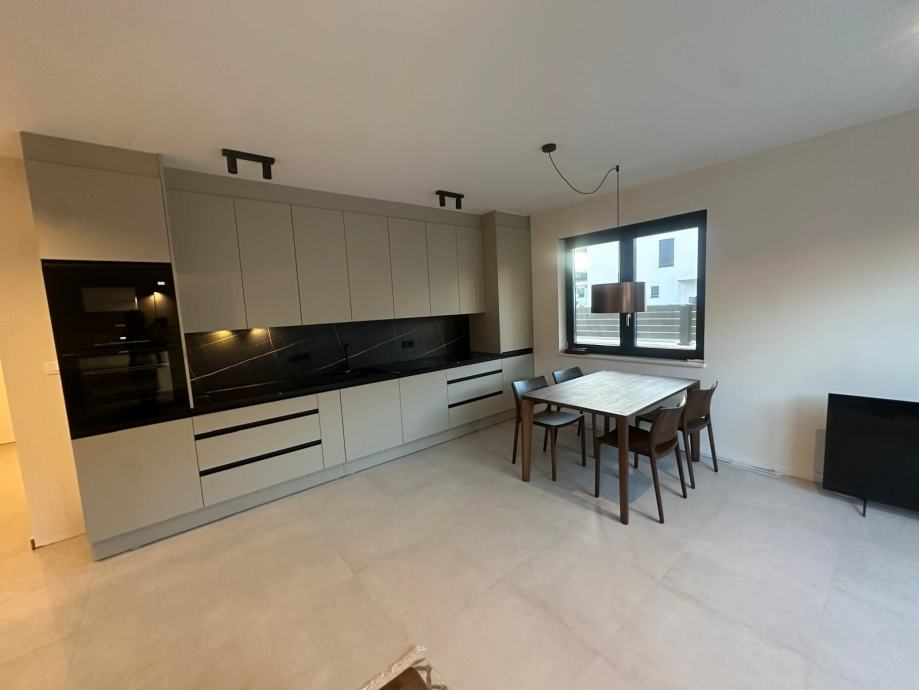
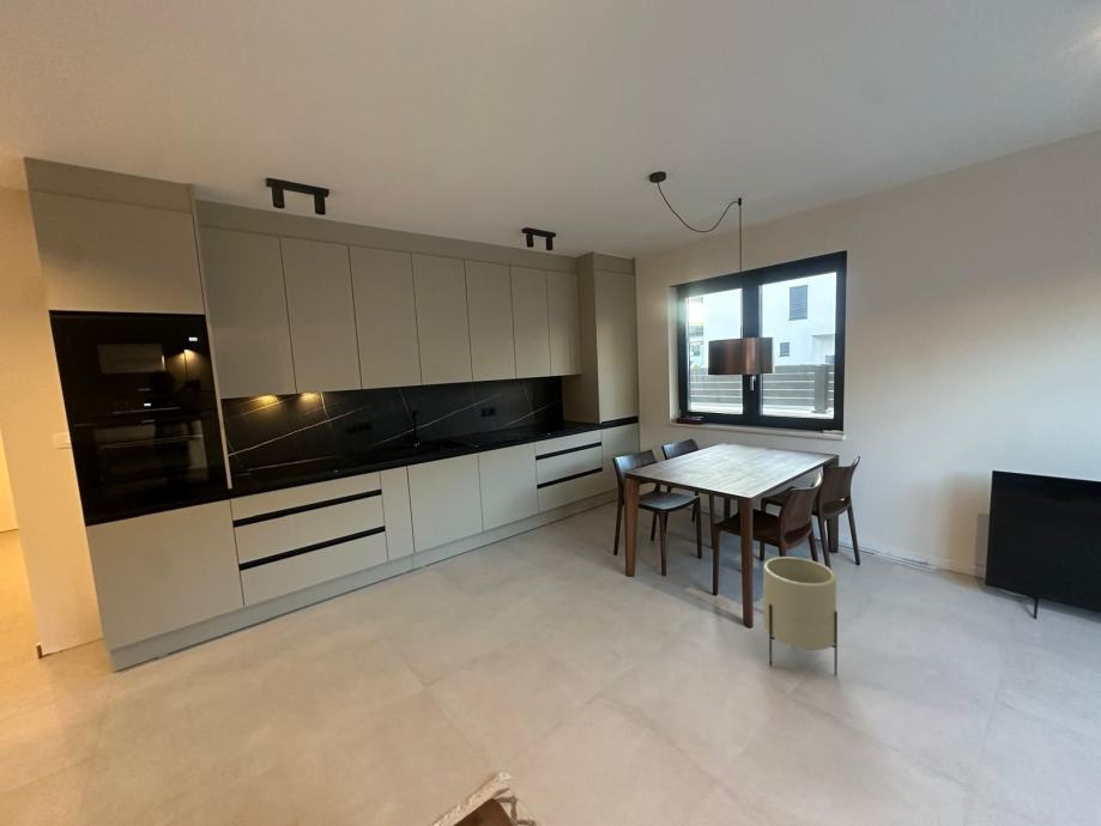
+ planter [762,555,839,678]
